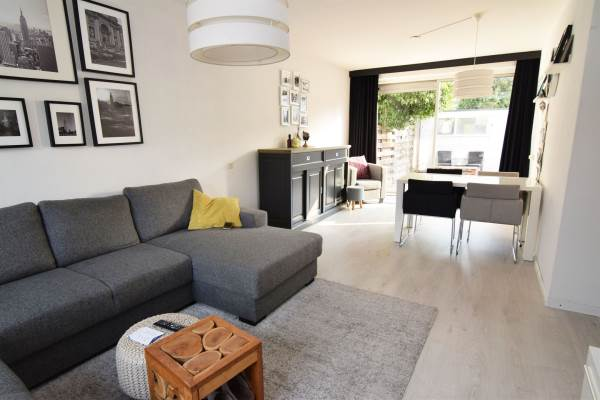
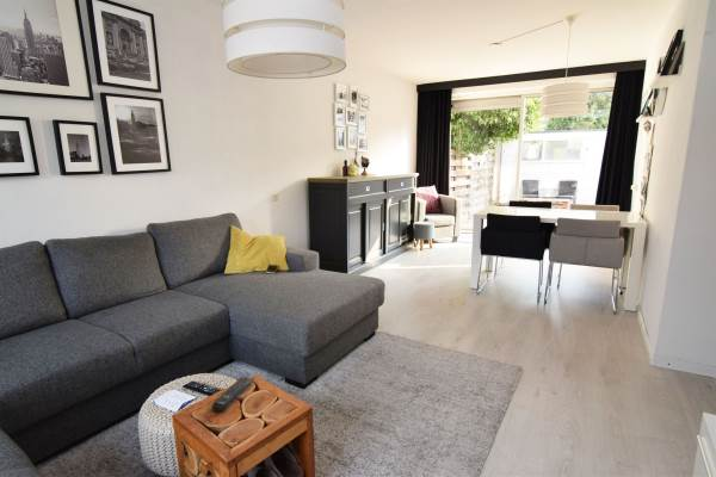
+ remote control [211,376,255,414]
